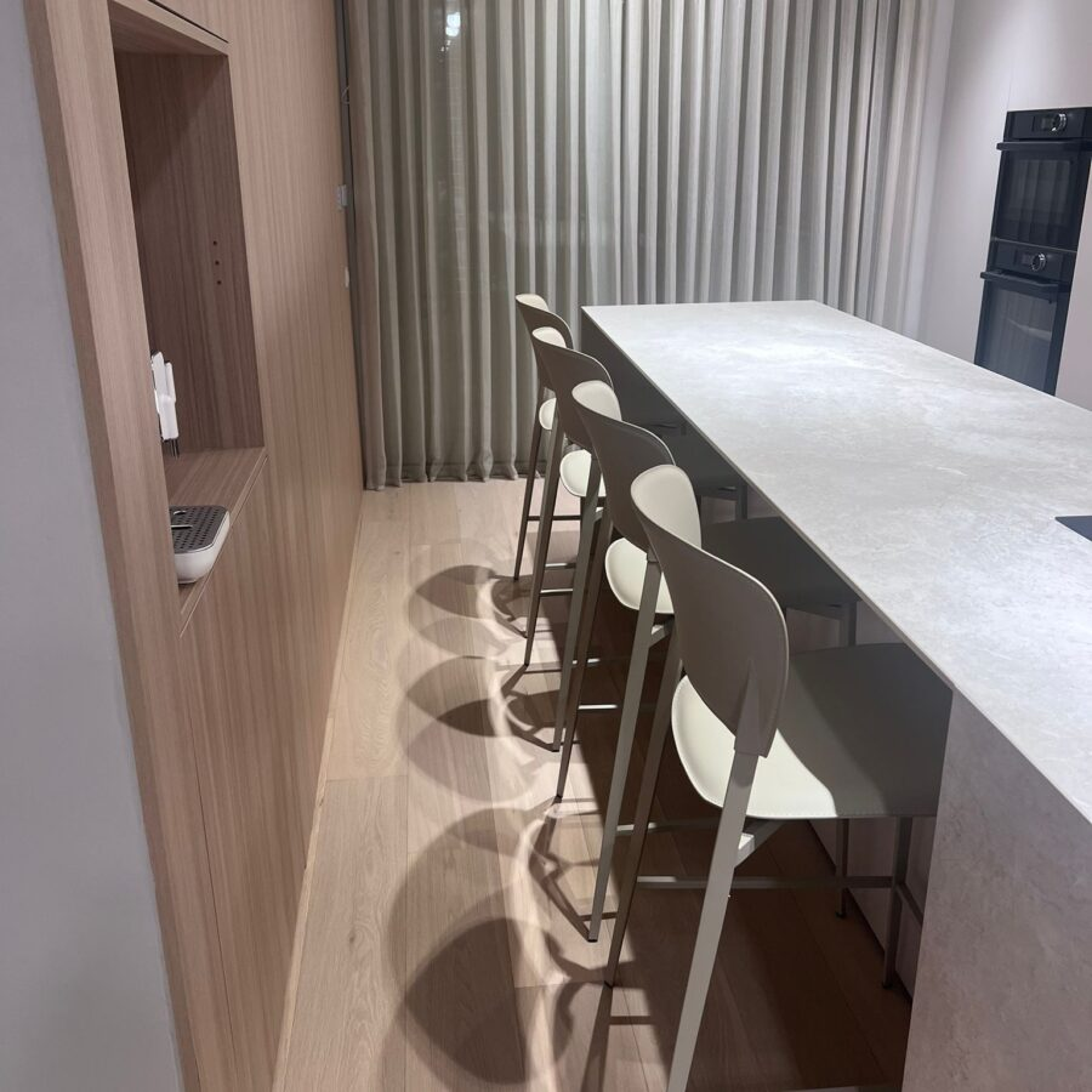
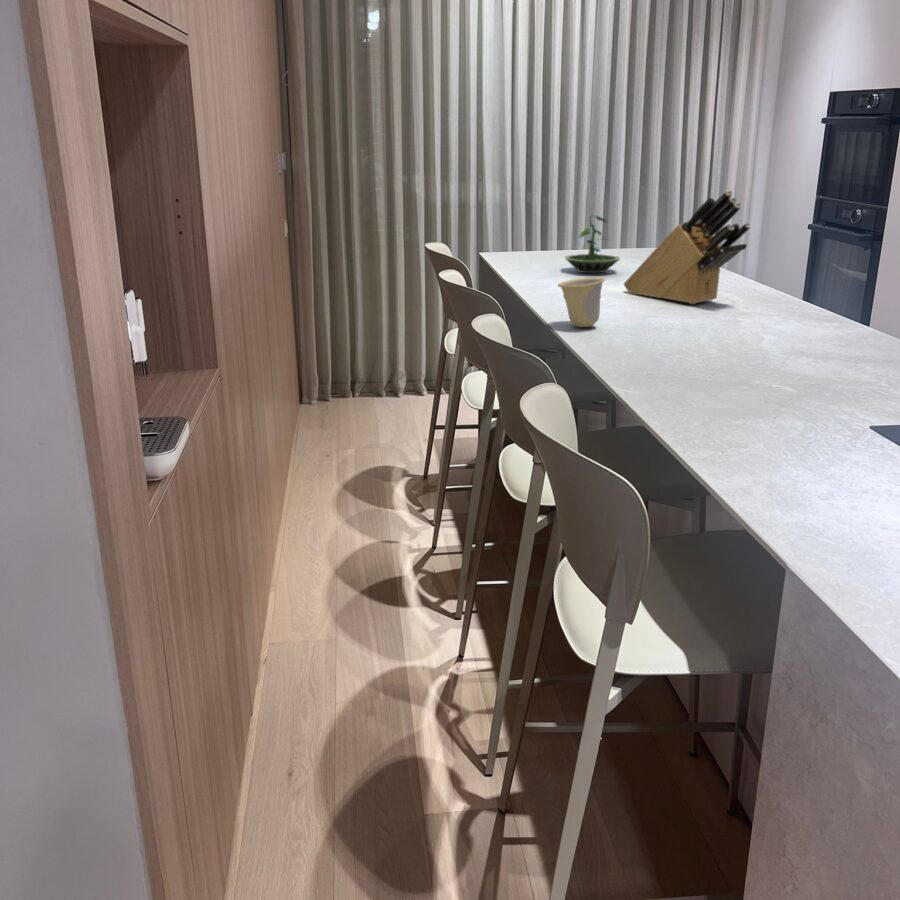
+ cup [557,276,606,328]
+ knife block [623,189,752,305]
+ terrarium [564,214,621,274]
